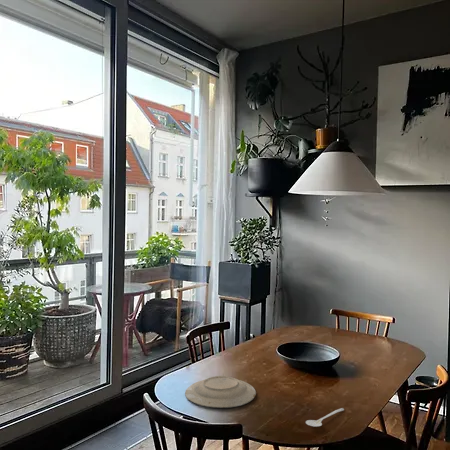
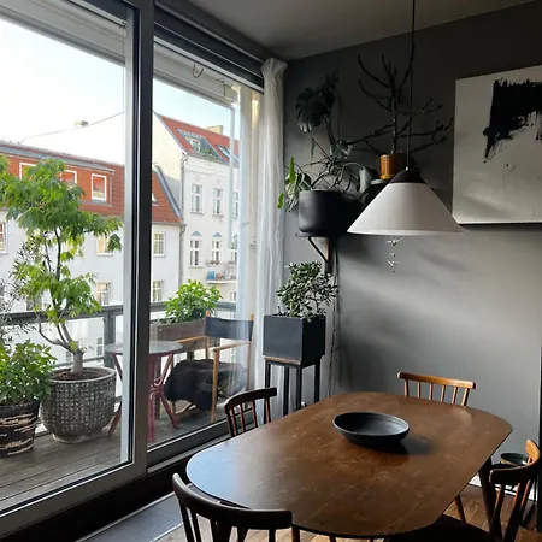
- stirrer [305,407,345,428]
- plate [184,375,257,409]
